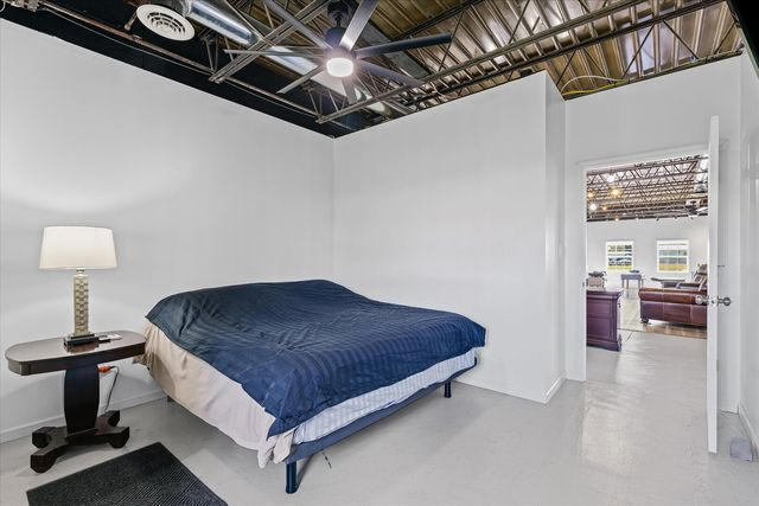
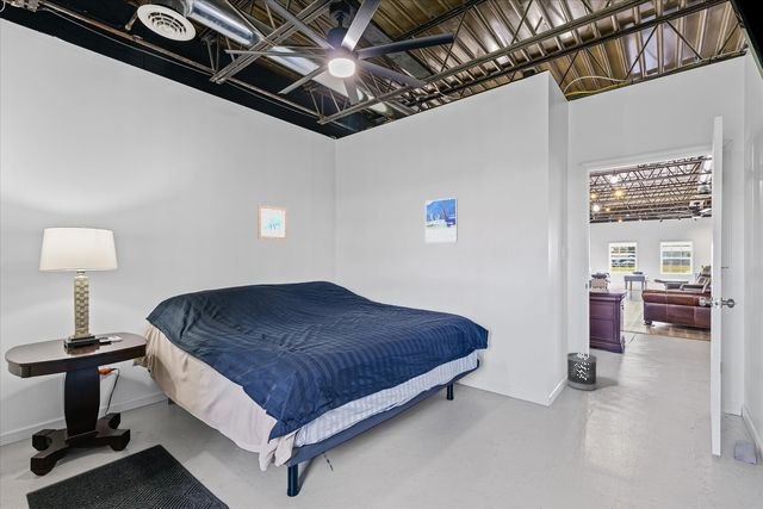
+ wastebasket [566,352,598,392]
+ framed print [424,197,459,243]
+ wall art [256,204,289,241]
